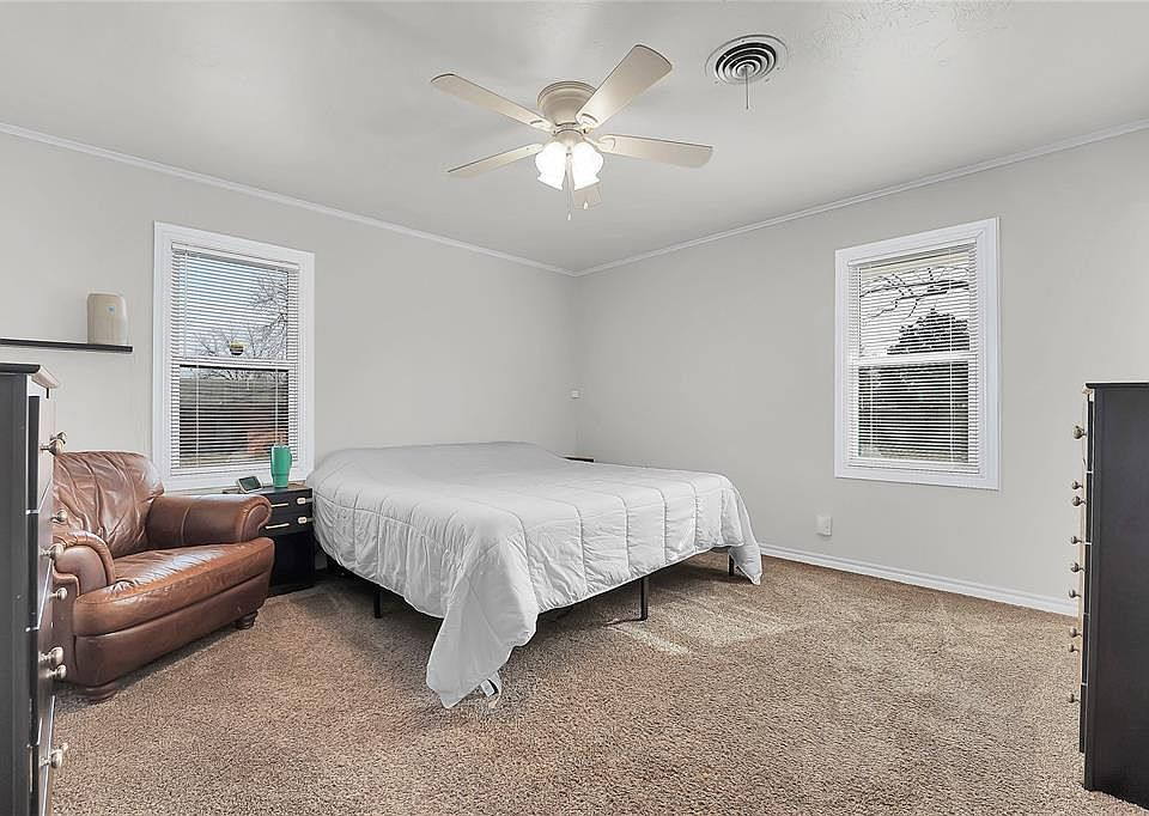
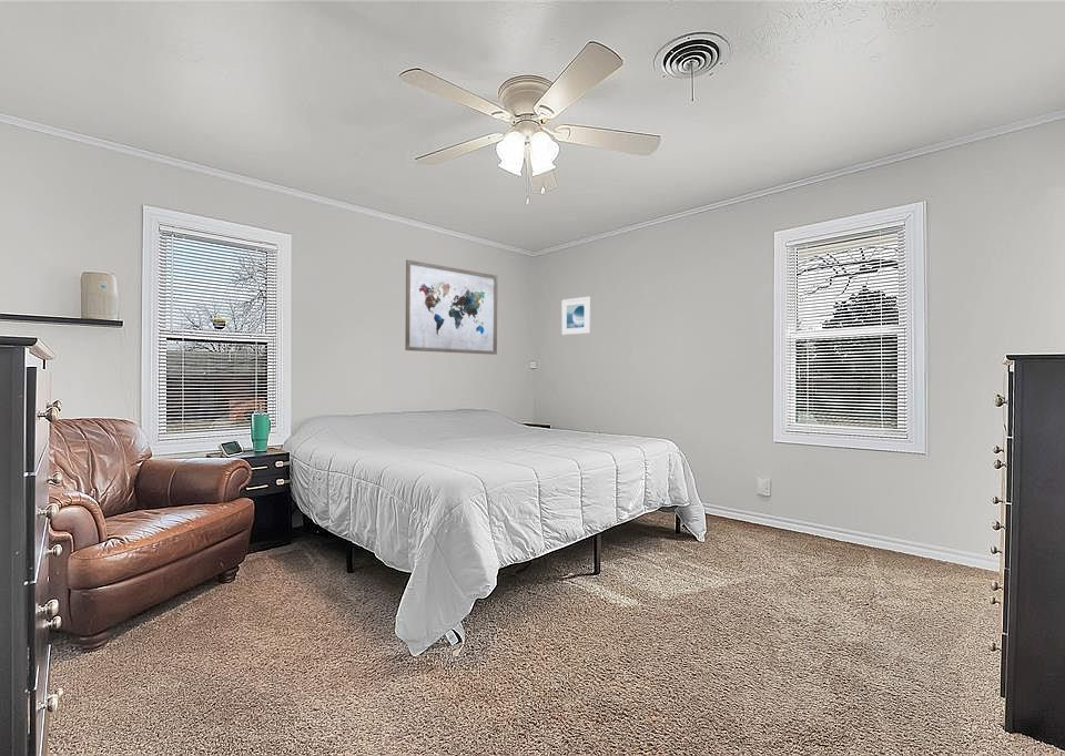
+ wall art [404,258,498,356]
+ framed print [560,296,591,336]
